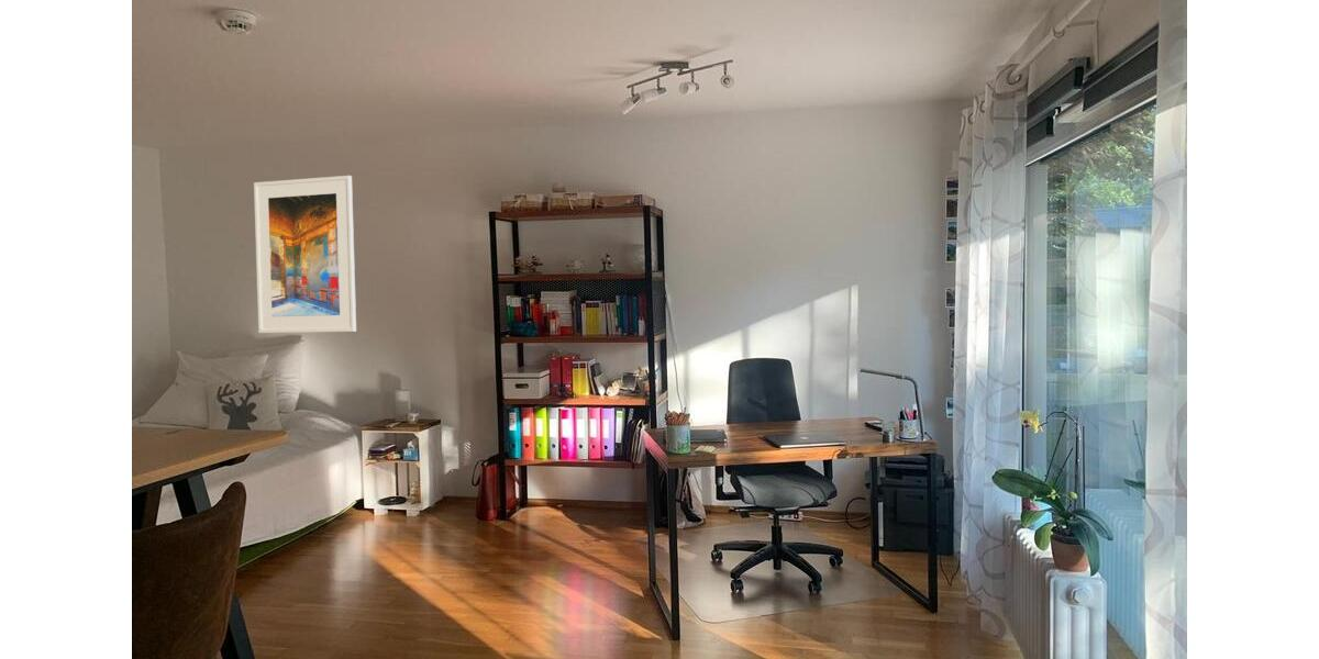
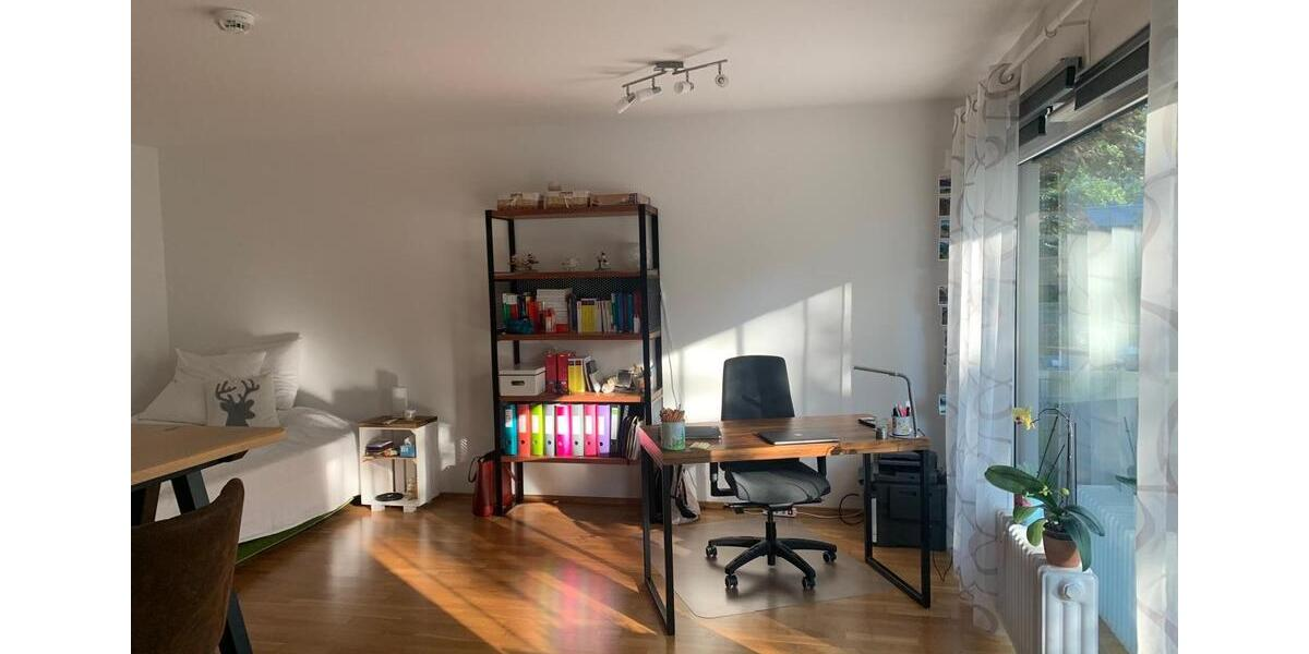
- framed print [253,175,357,334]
